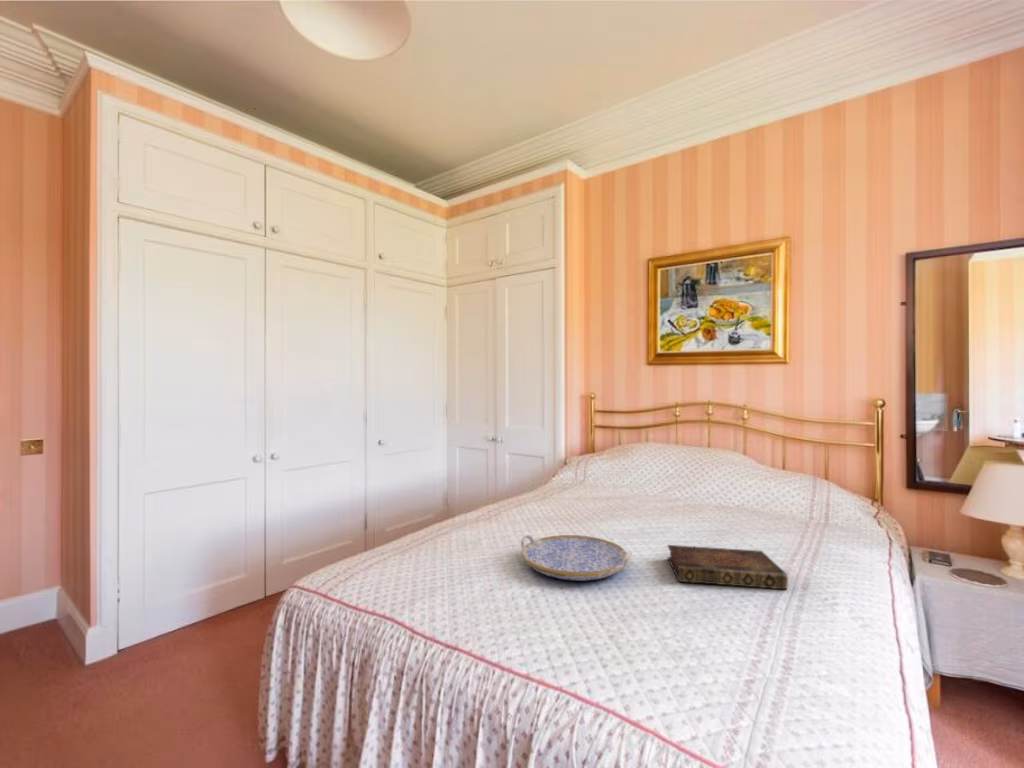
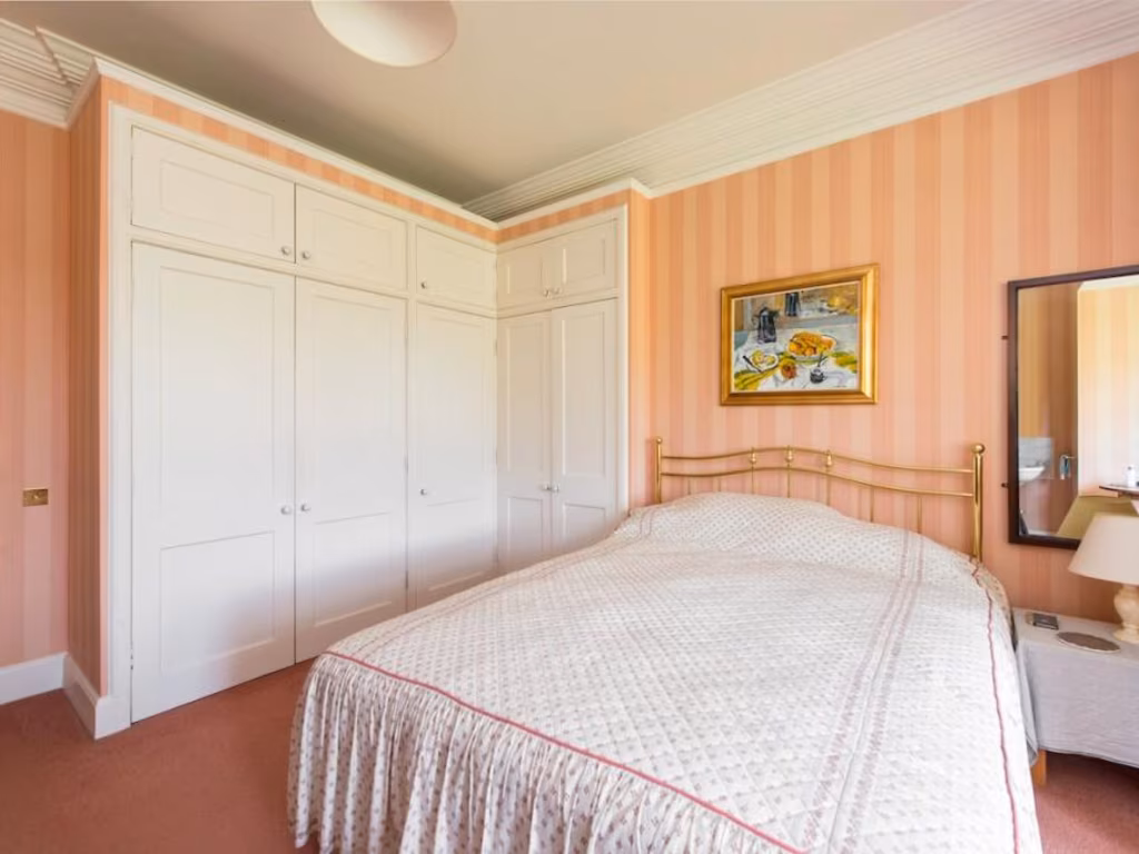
- serving tray [520,534,633,582]
- book [666,544,789,591]
